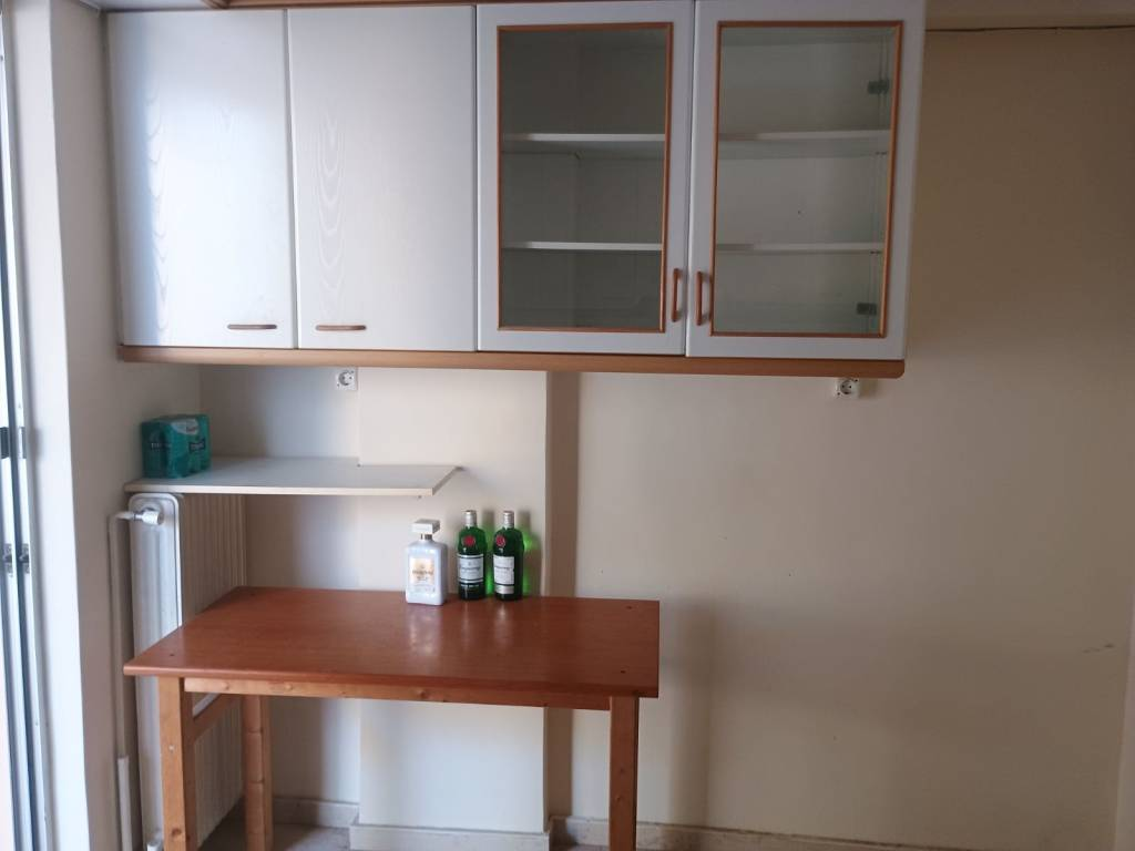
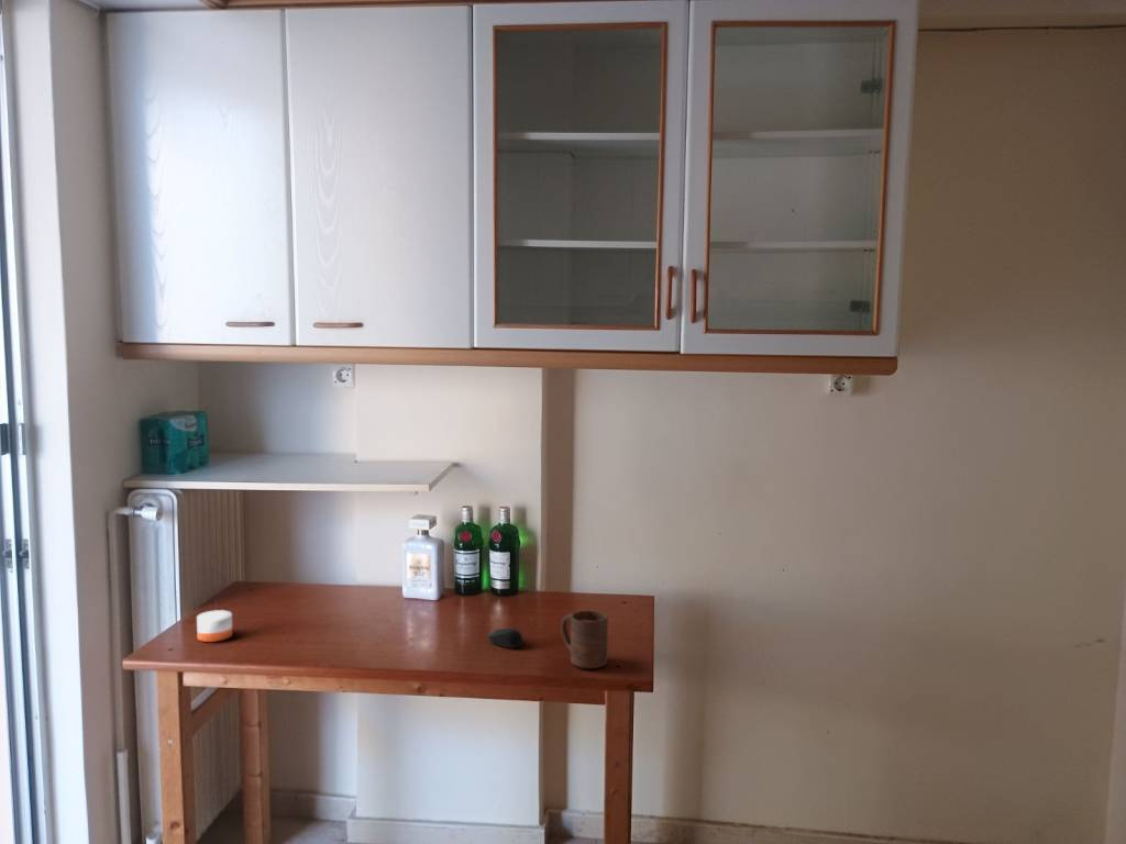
+ candle [196,601,233,643]
+ computer mouse [487,628,523,649]
+ cup [560,610,609,669]
